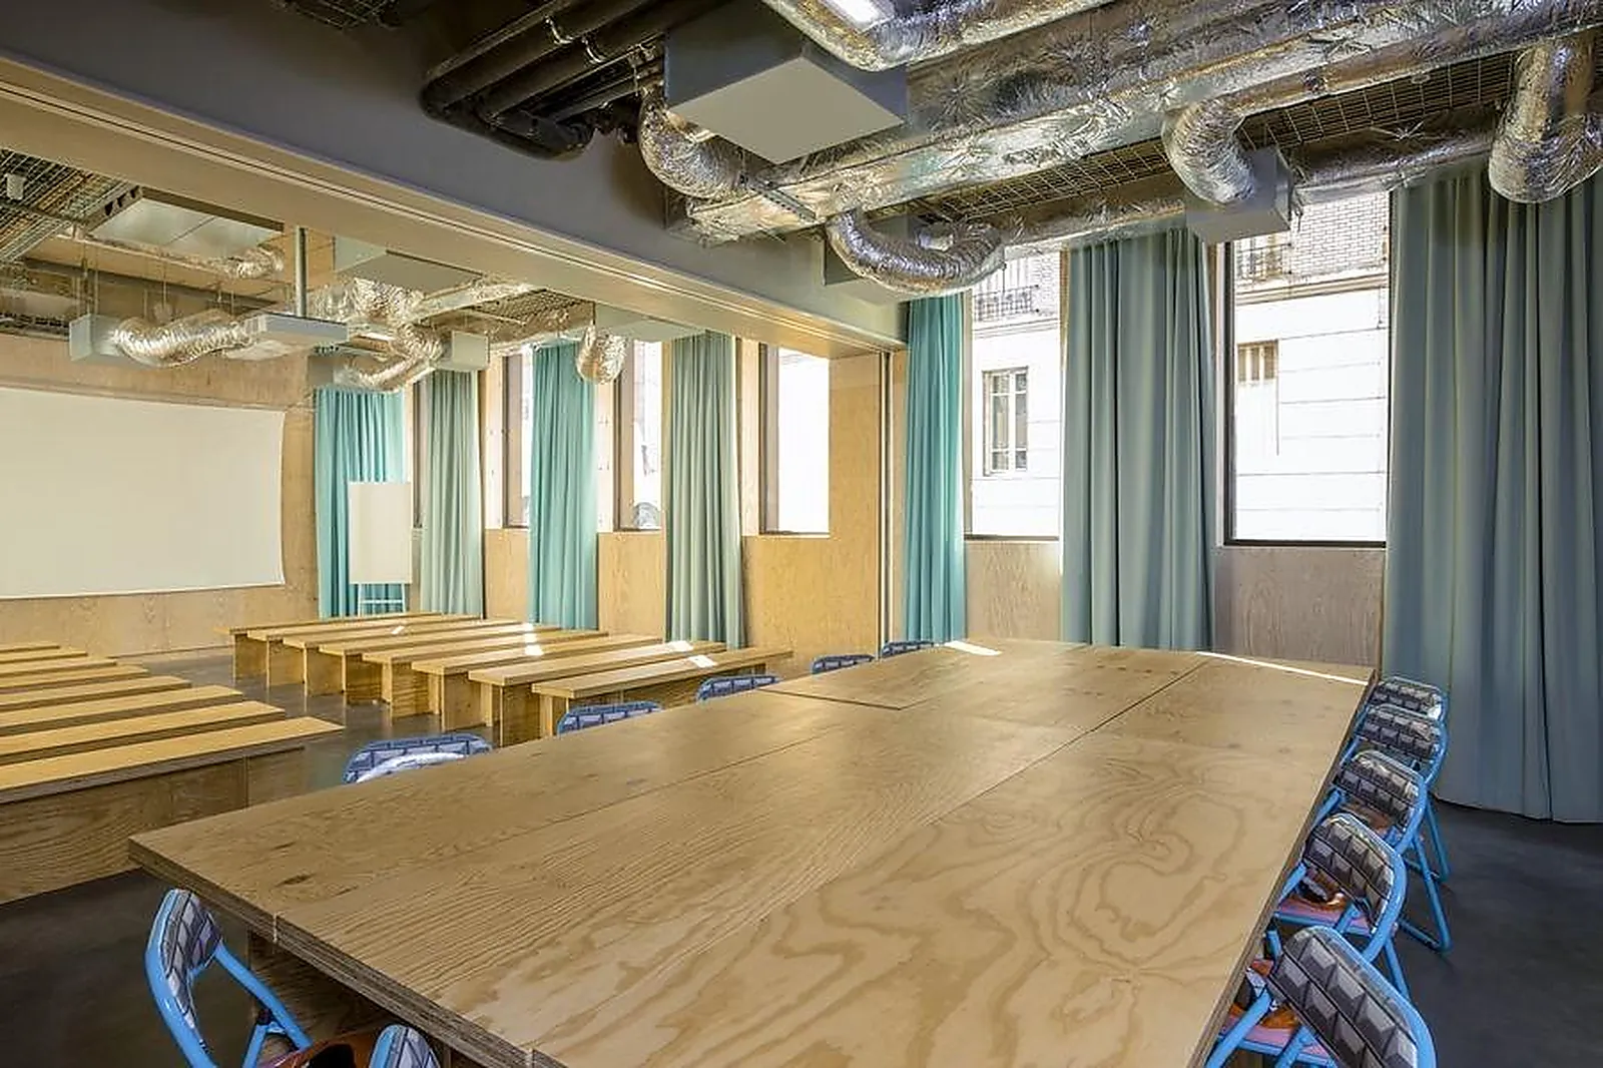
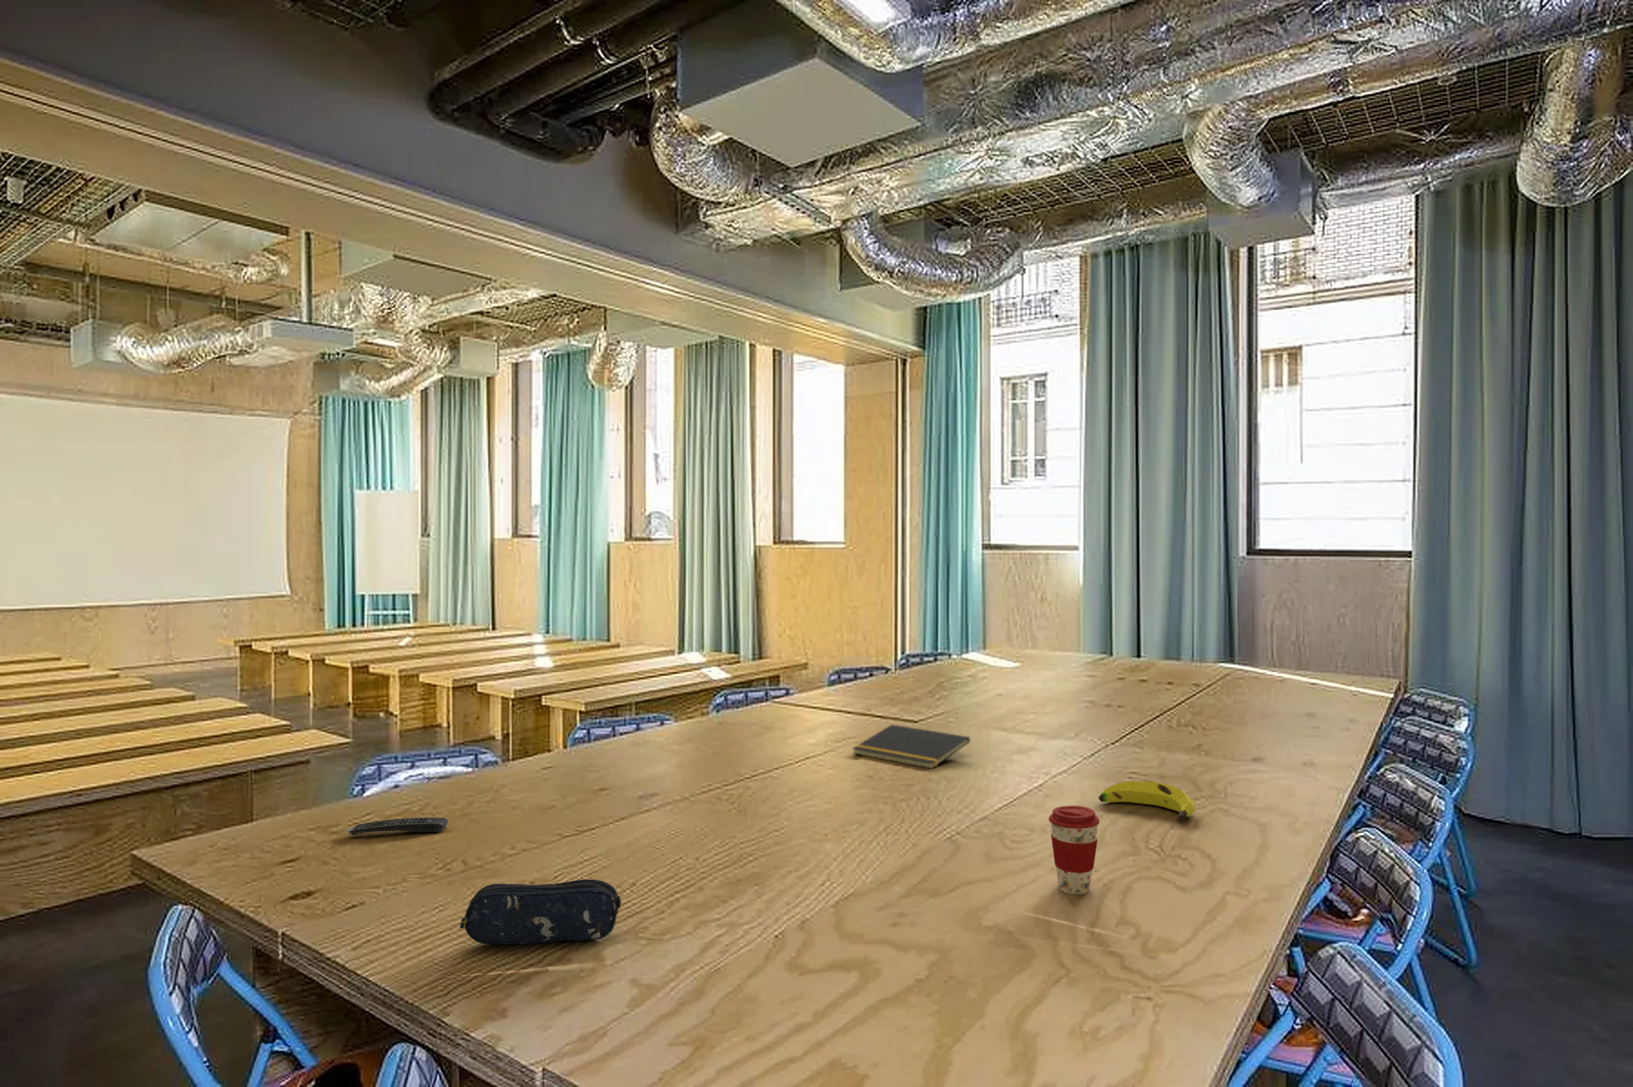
+ pencil case [459,878,622,945]
+ notepad [851,724,970,770]
+ banana [1098,780,1195,823]
+ coffee cup [1048,804,1100,895]
+ remote control [347,816,449,836]
